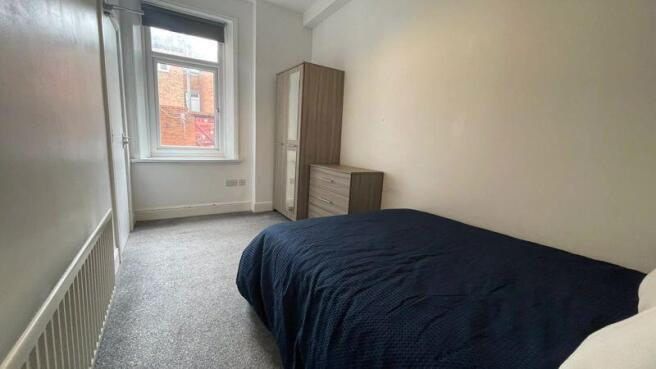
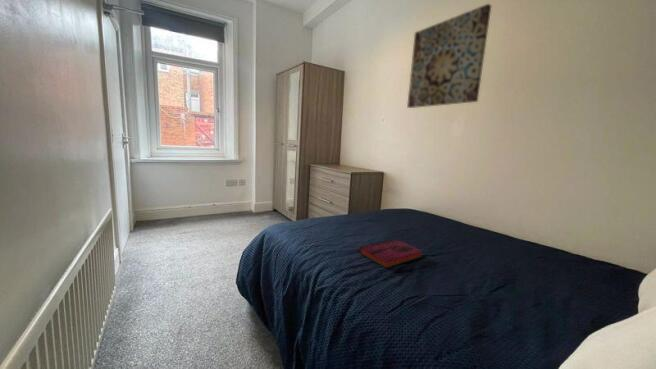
+ wall art [406,3,492,109]
+ hardback book [358,238,423,269]
